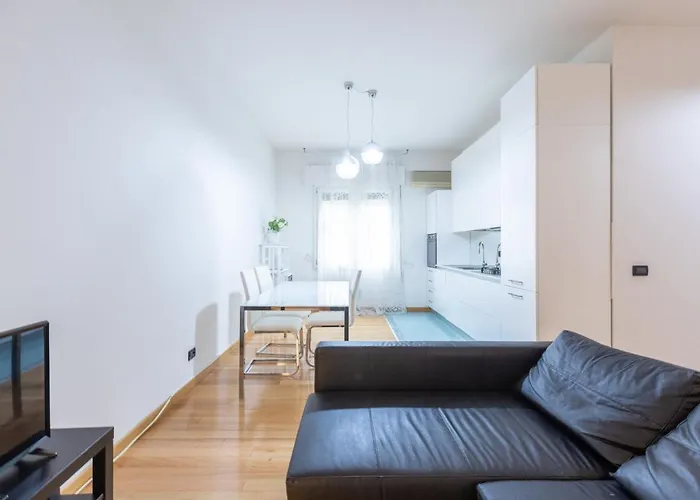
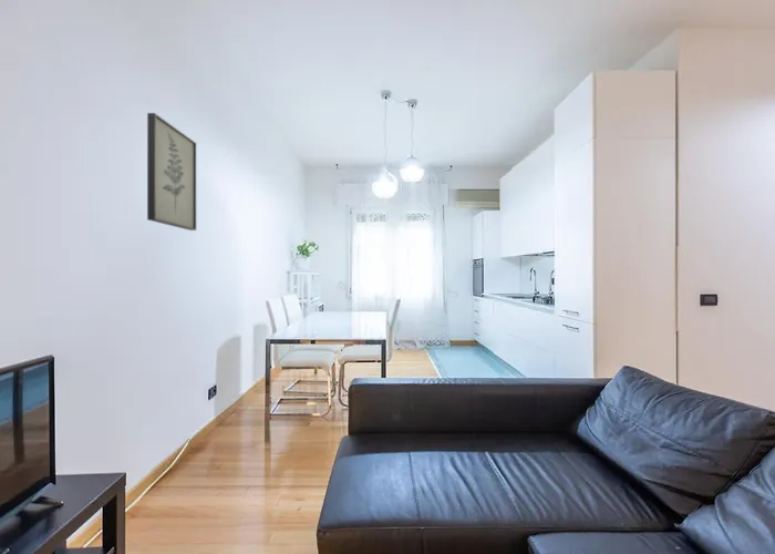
+ wall art [146,112,197,232]
